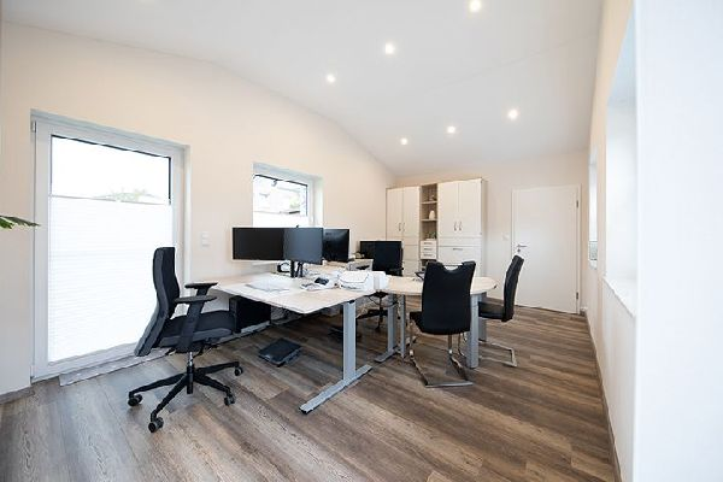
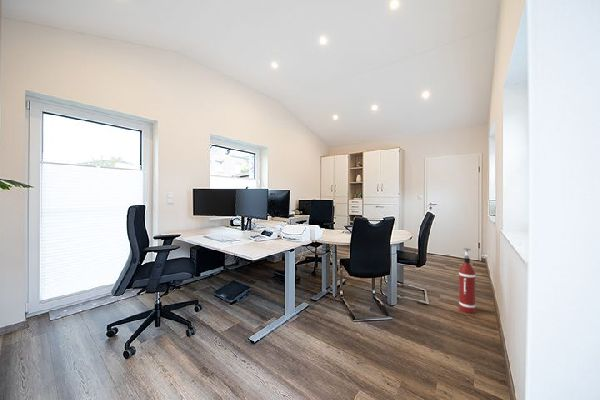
+ fire extinguisher [458,247,476,314]
